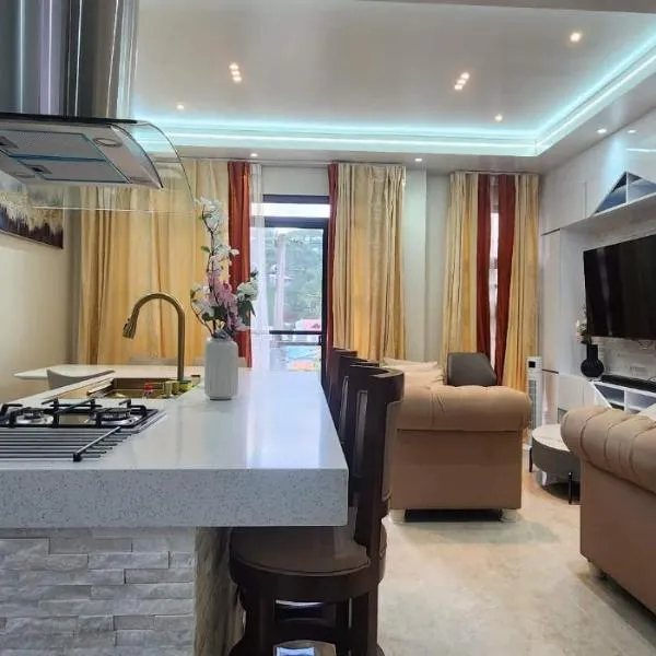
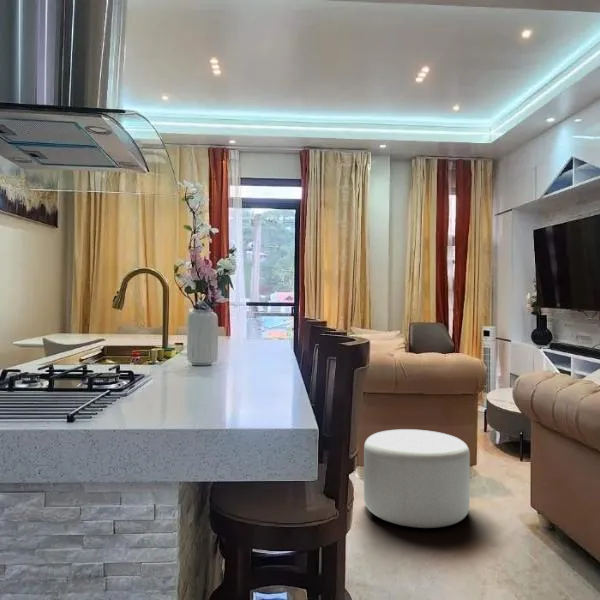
+ ottoman [363,428,471,529]
